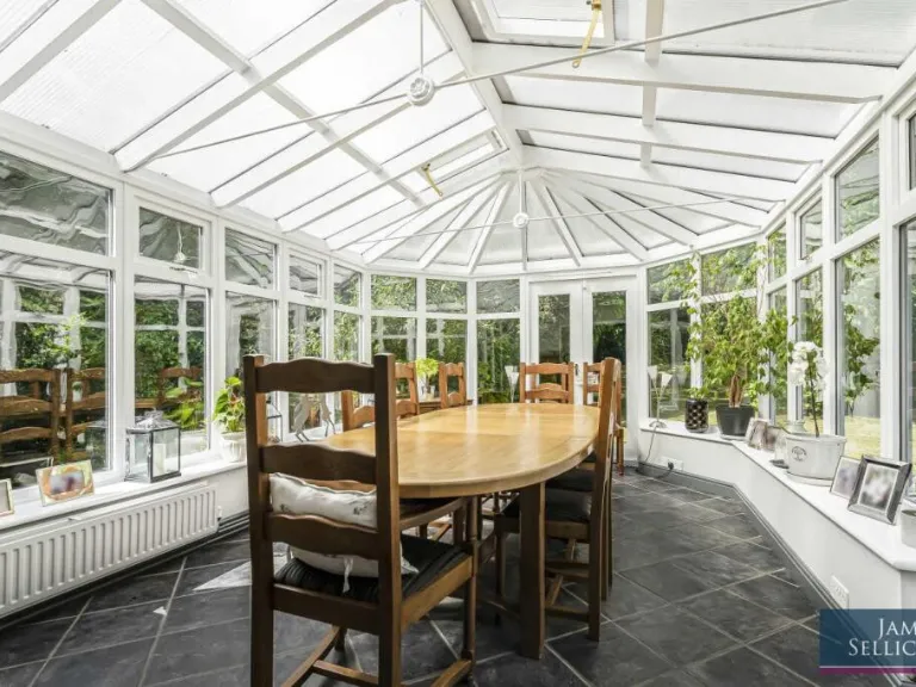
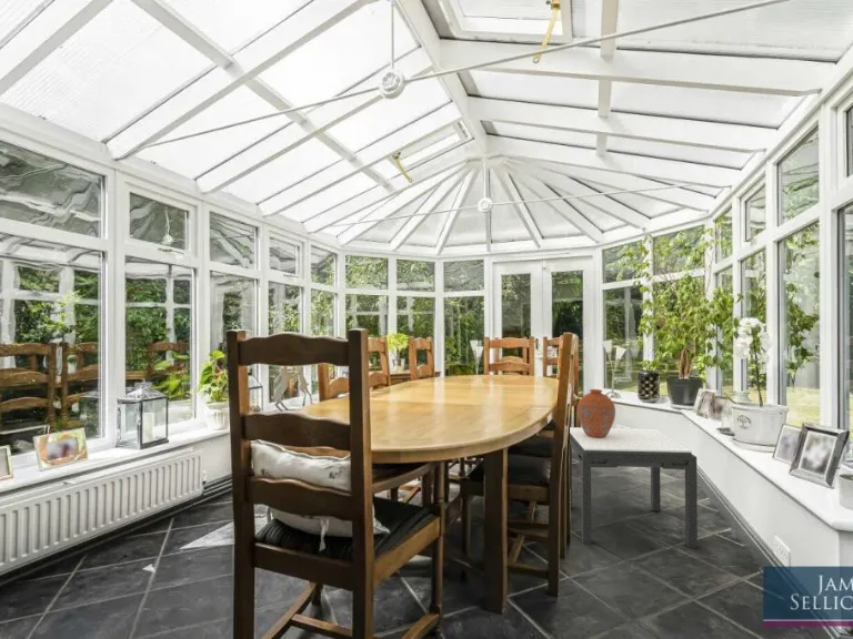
+ side table [569,426,699,549]
+ vase [576,388,616,438]
